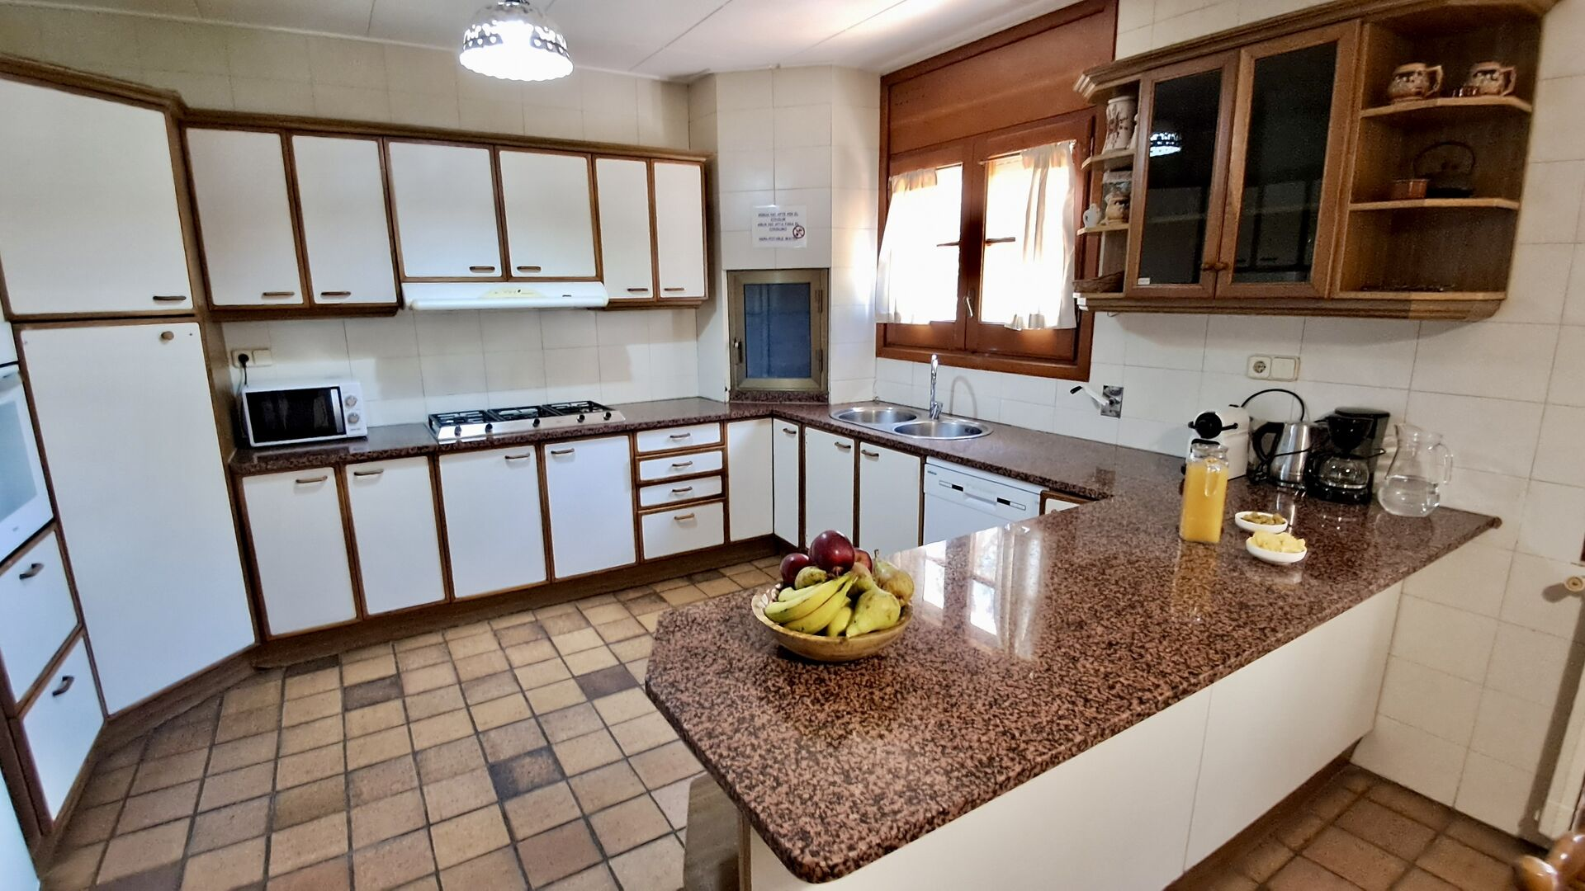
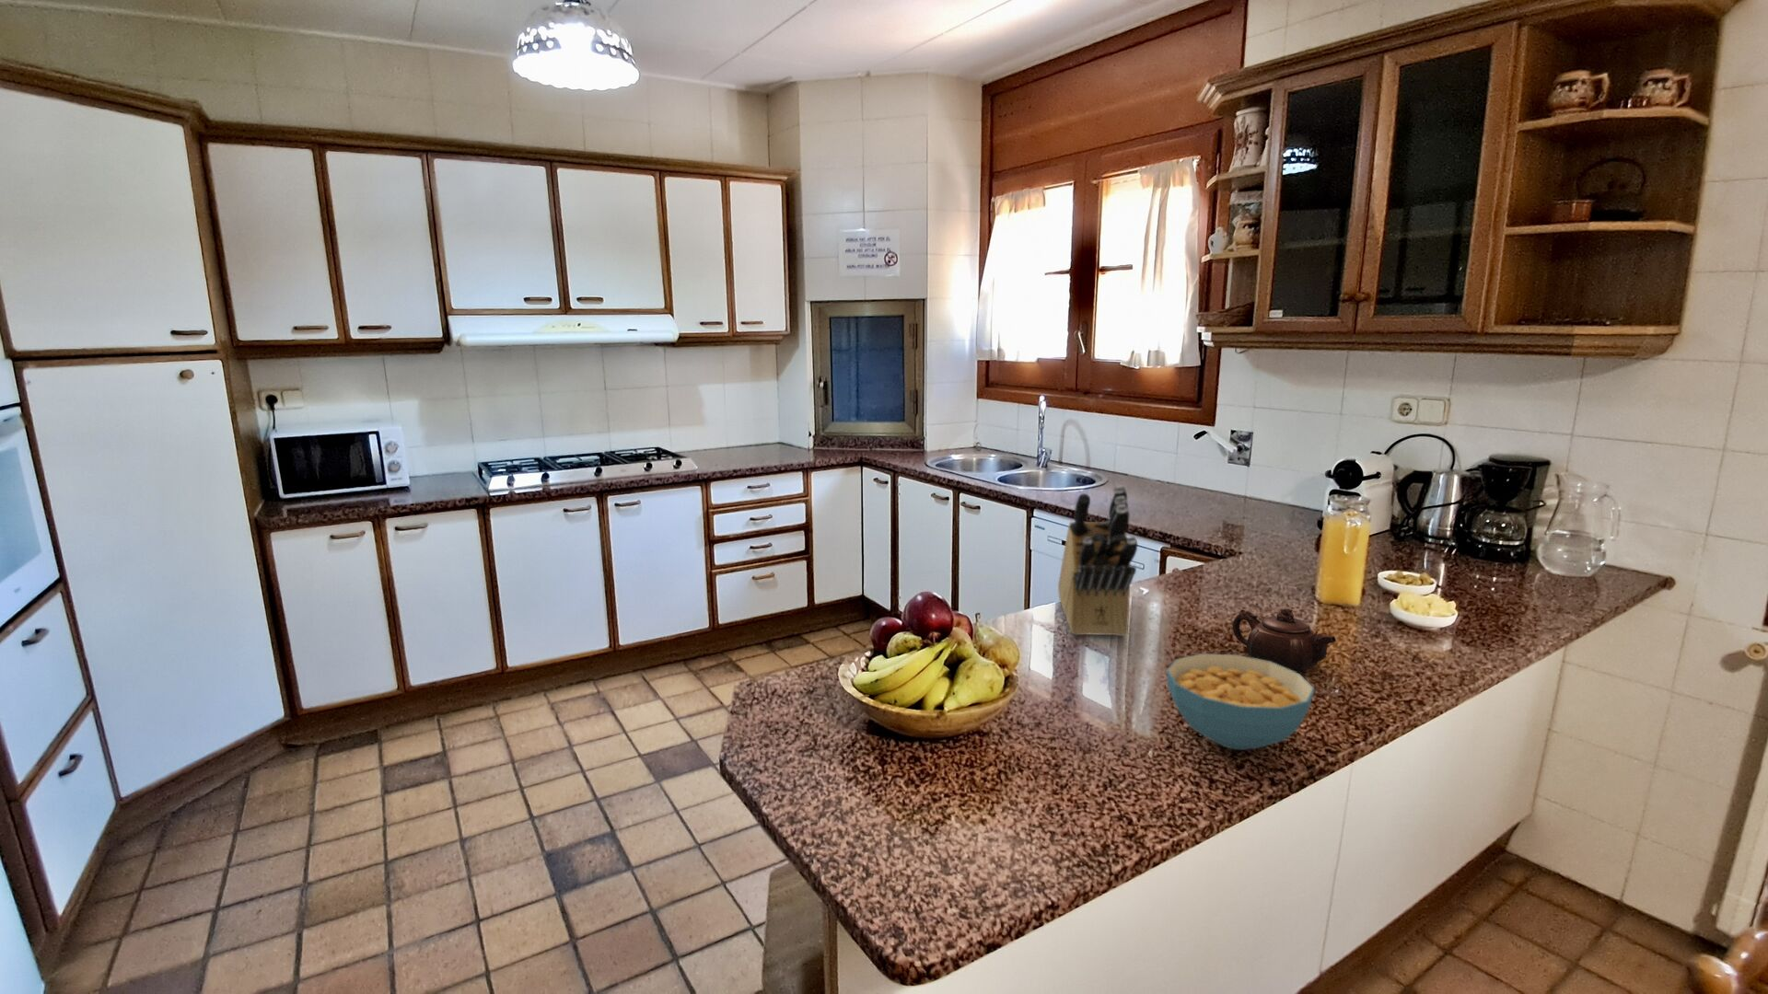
+ cereal bowl [1166,653,1316,751]
+ knife block [1058,484,1138,637]
+ teapot [1232,607,1337,672]
